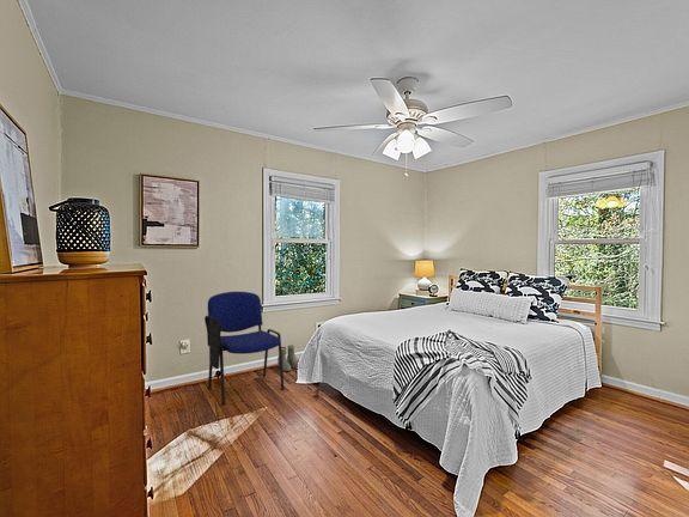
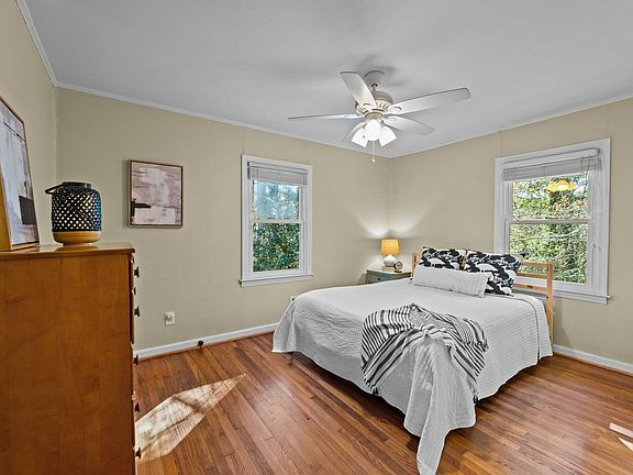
- chair [203,291,286,406]
- boots [276,345,299,372]
